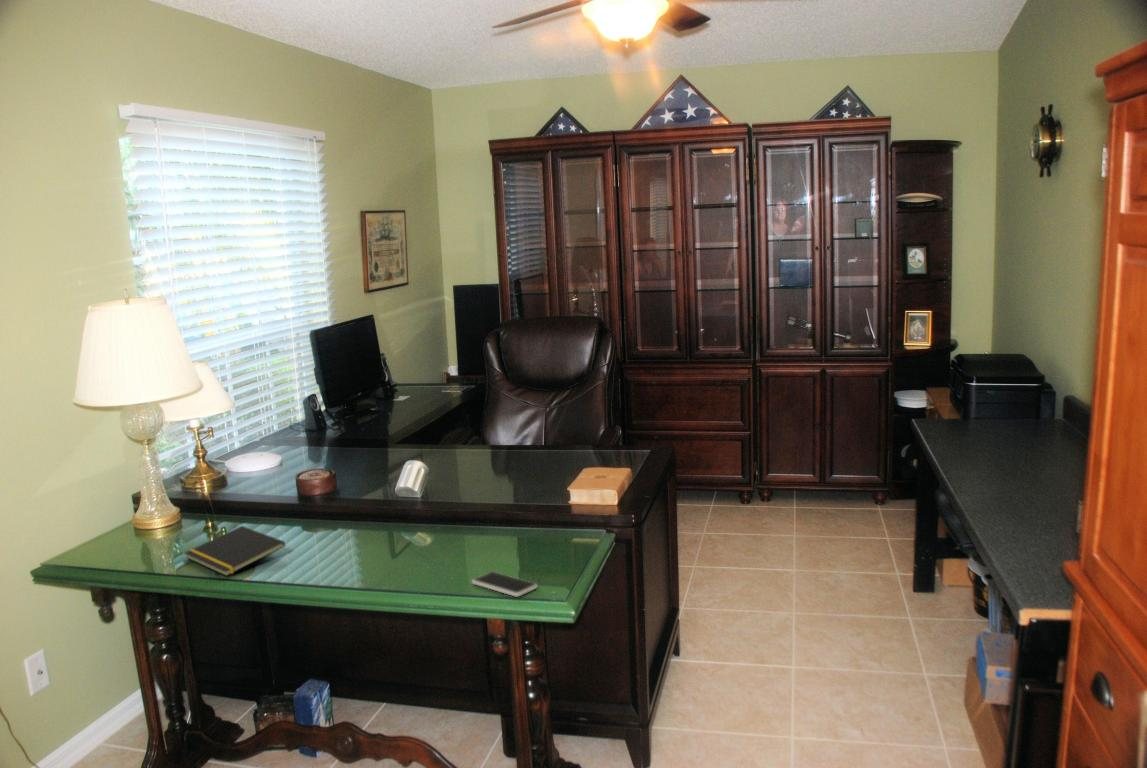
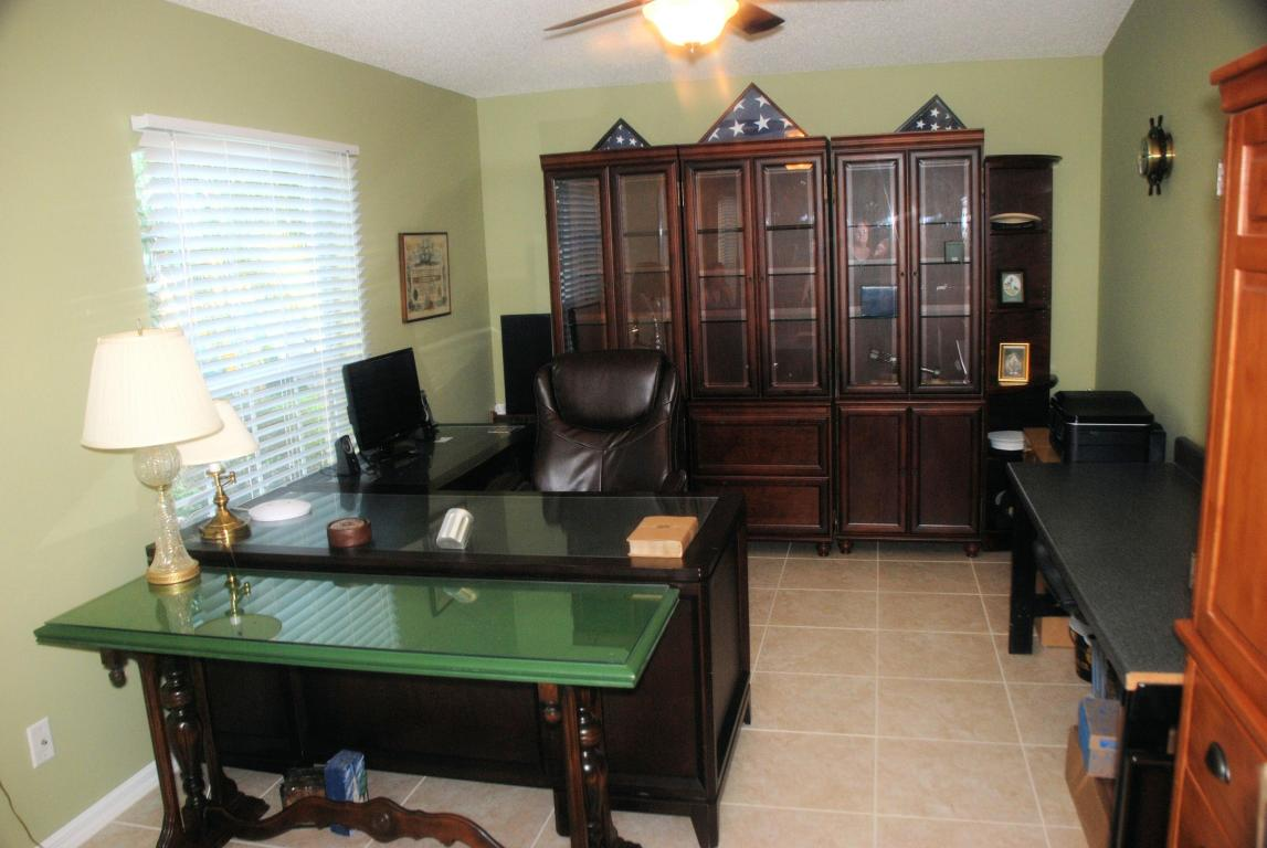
- smartphone [471,571,538,598]
- notepad [184,525,287,577]
